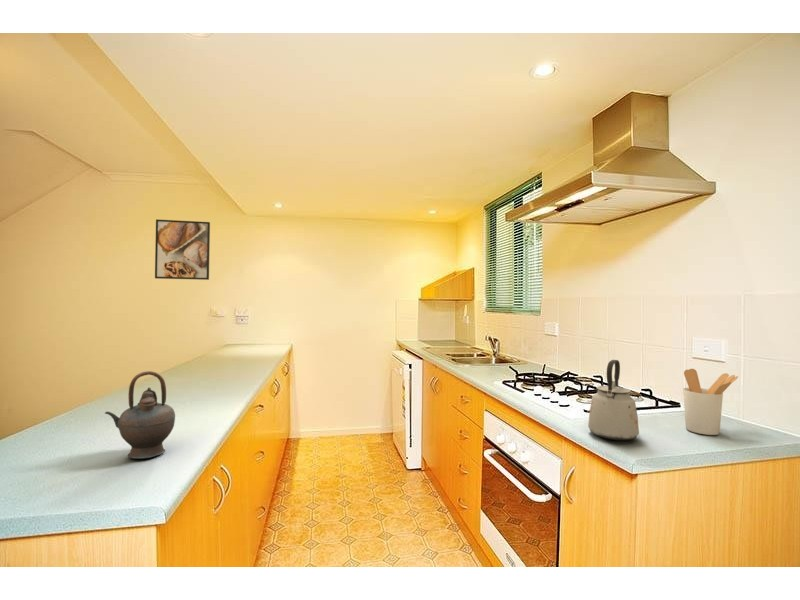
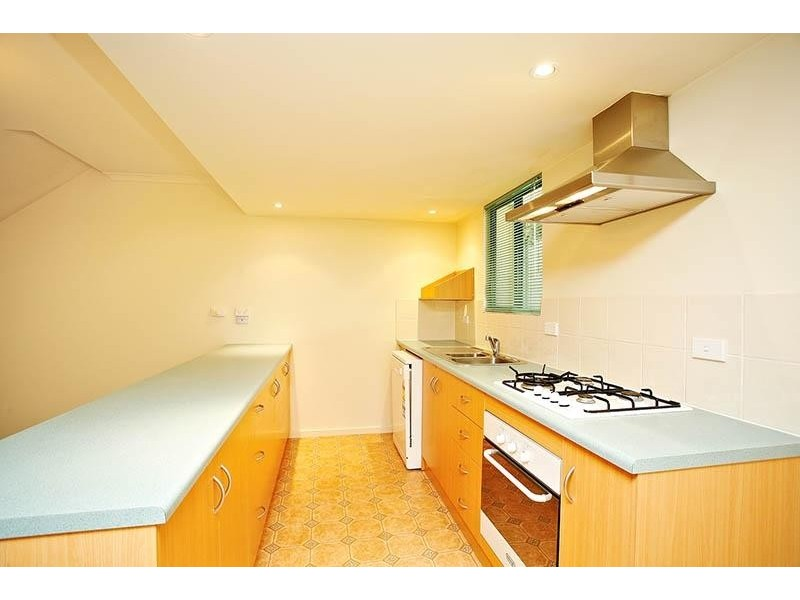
- kettle [587,359,640,442]
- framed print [154,219,211,281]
- teapot [104,370,176,460]
- utensil holder [682,368,739,436]
